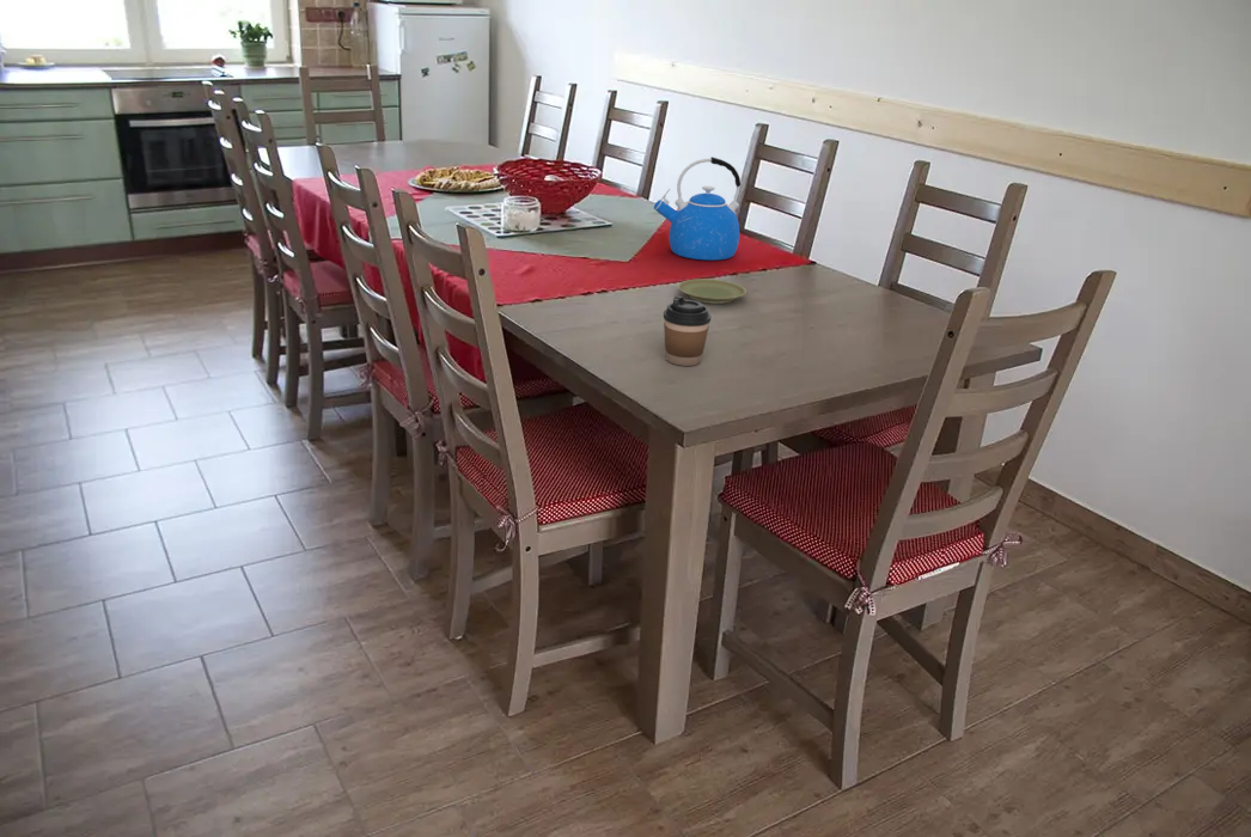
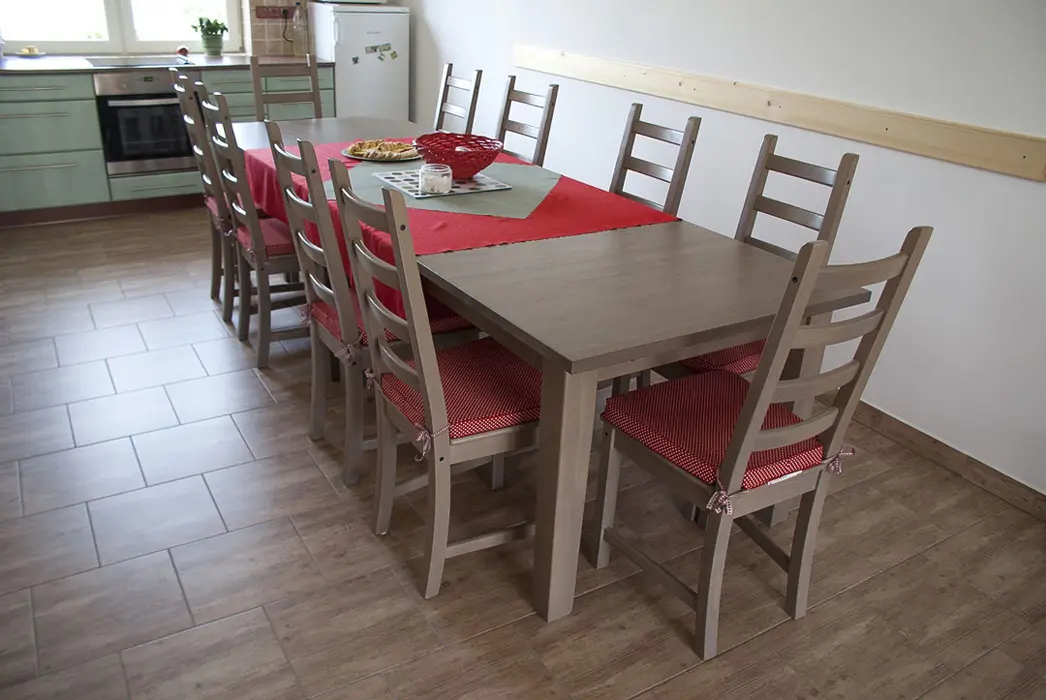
- coffee cup [663,295,713,367]
- plate [677,277,747,305]
- kettle [653,155,742,262]
